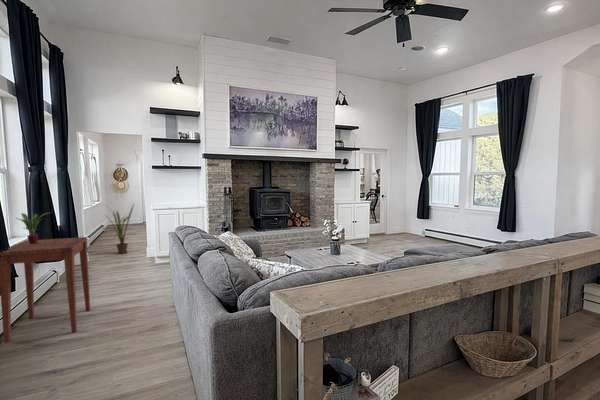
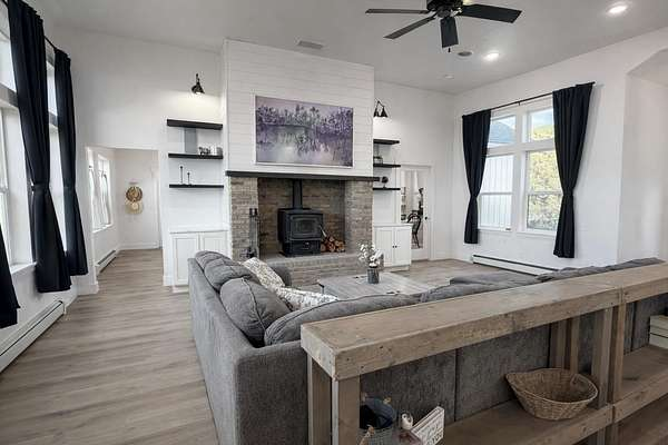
- side table [0,236,91,344]
- house plant [103,202,136,255]
- potted plant [15,211,52,244]
